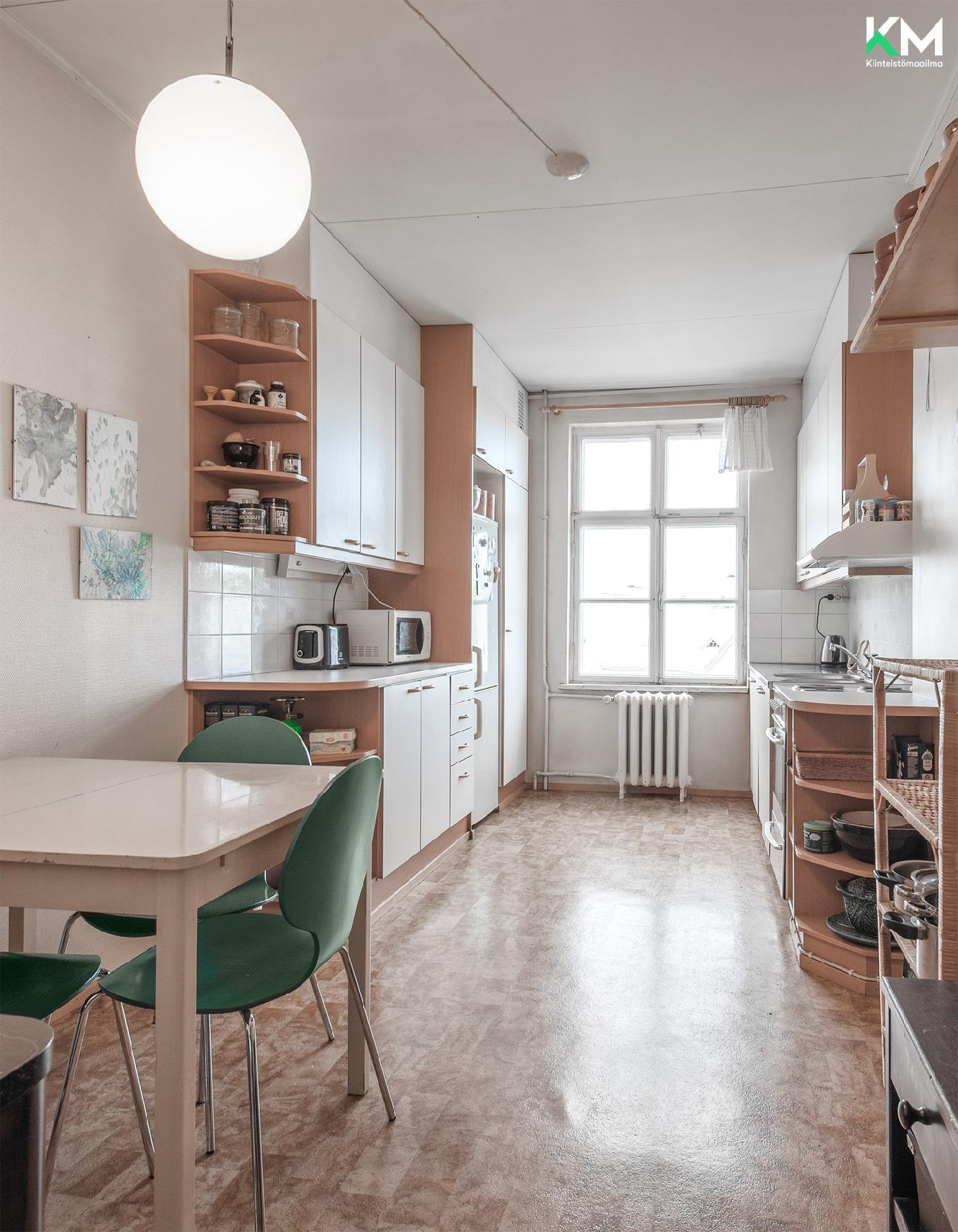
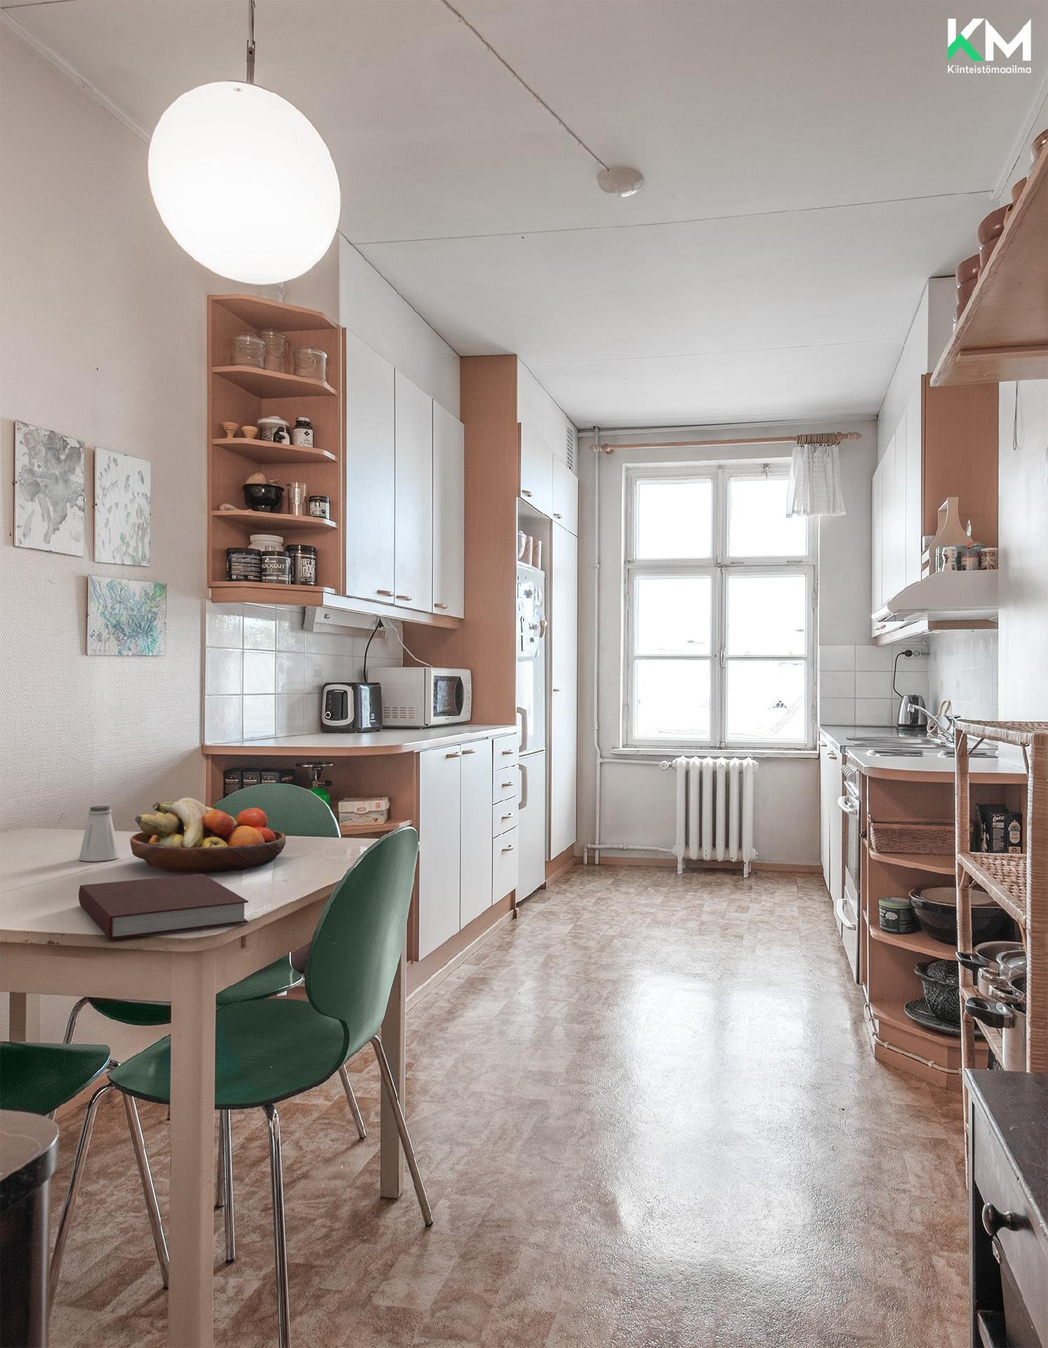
+ saltshaker [79,805,120,862]
+ fruit bowl [129,797,287,873]
+ notebook [78,873,249,940]
